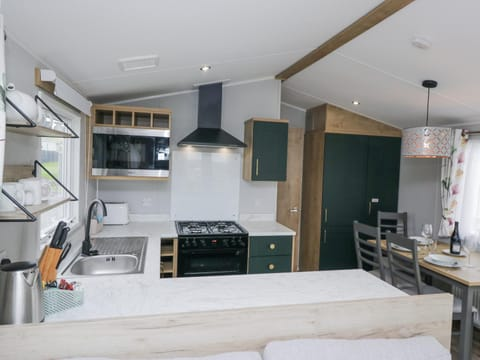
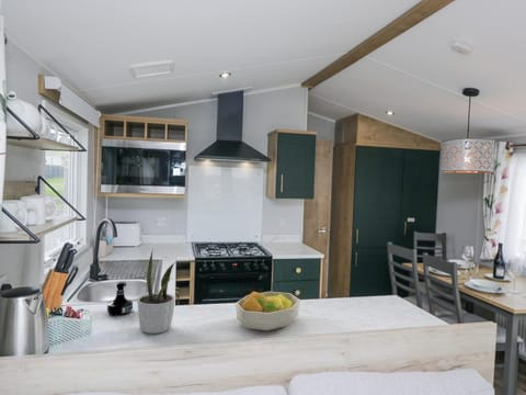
+ fruit bowl [235,291,301,332]
+ potted plant [136,247,176,335]
+ tequila bottle [106,281,134,317]
